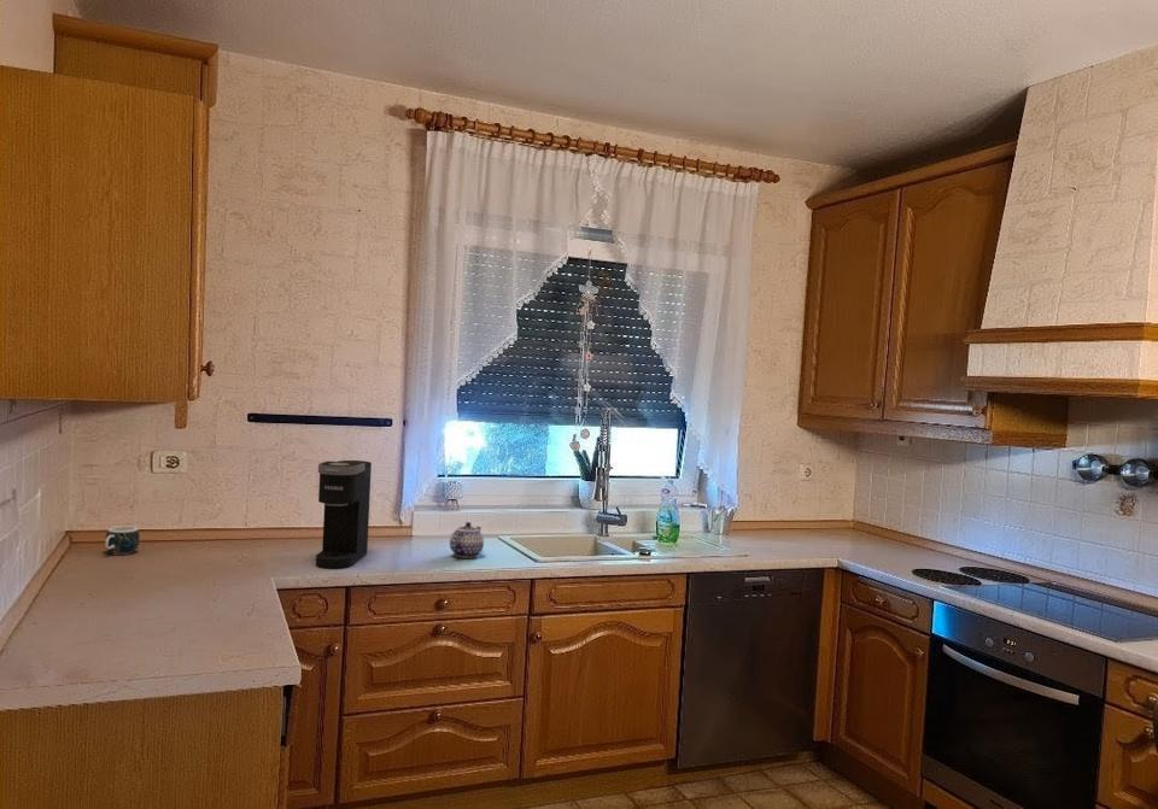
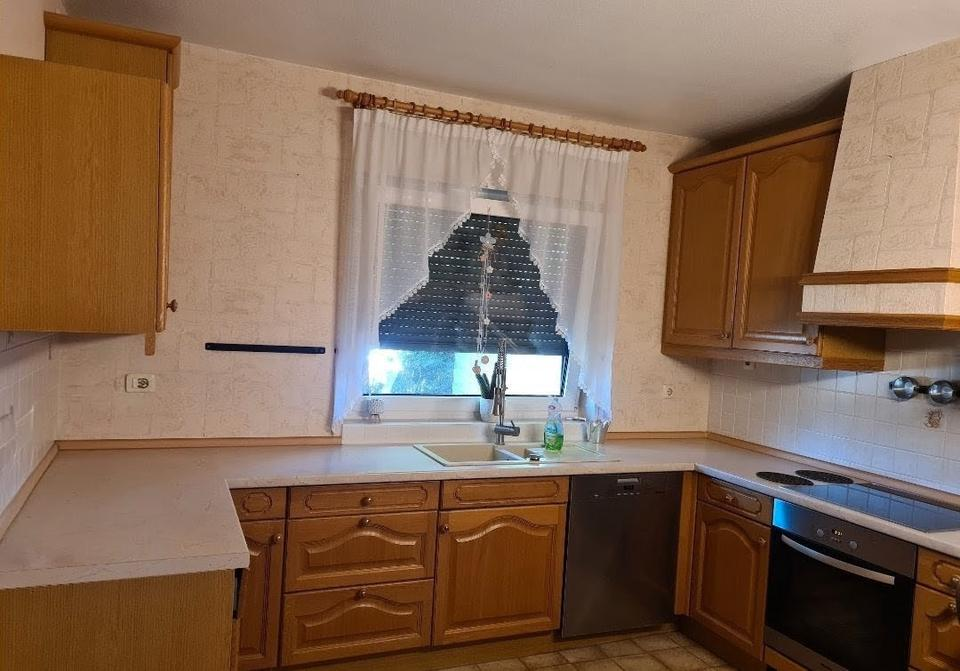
- coffee maker [315,459,373,570]
- teapot [449,521,485,559]
- mug [104,524,141,556]
